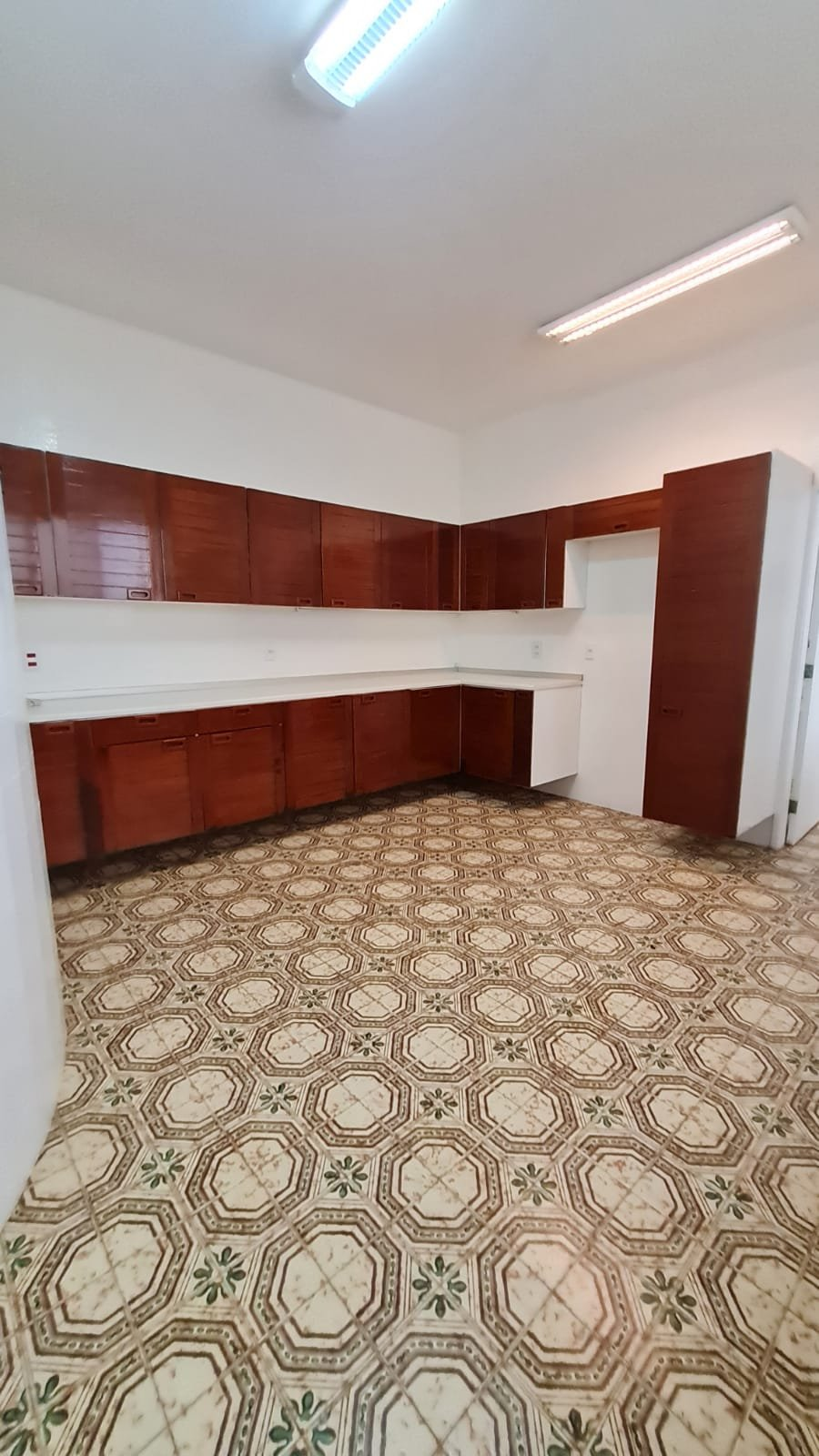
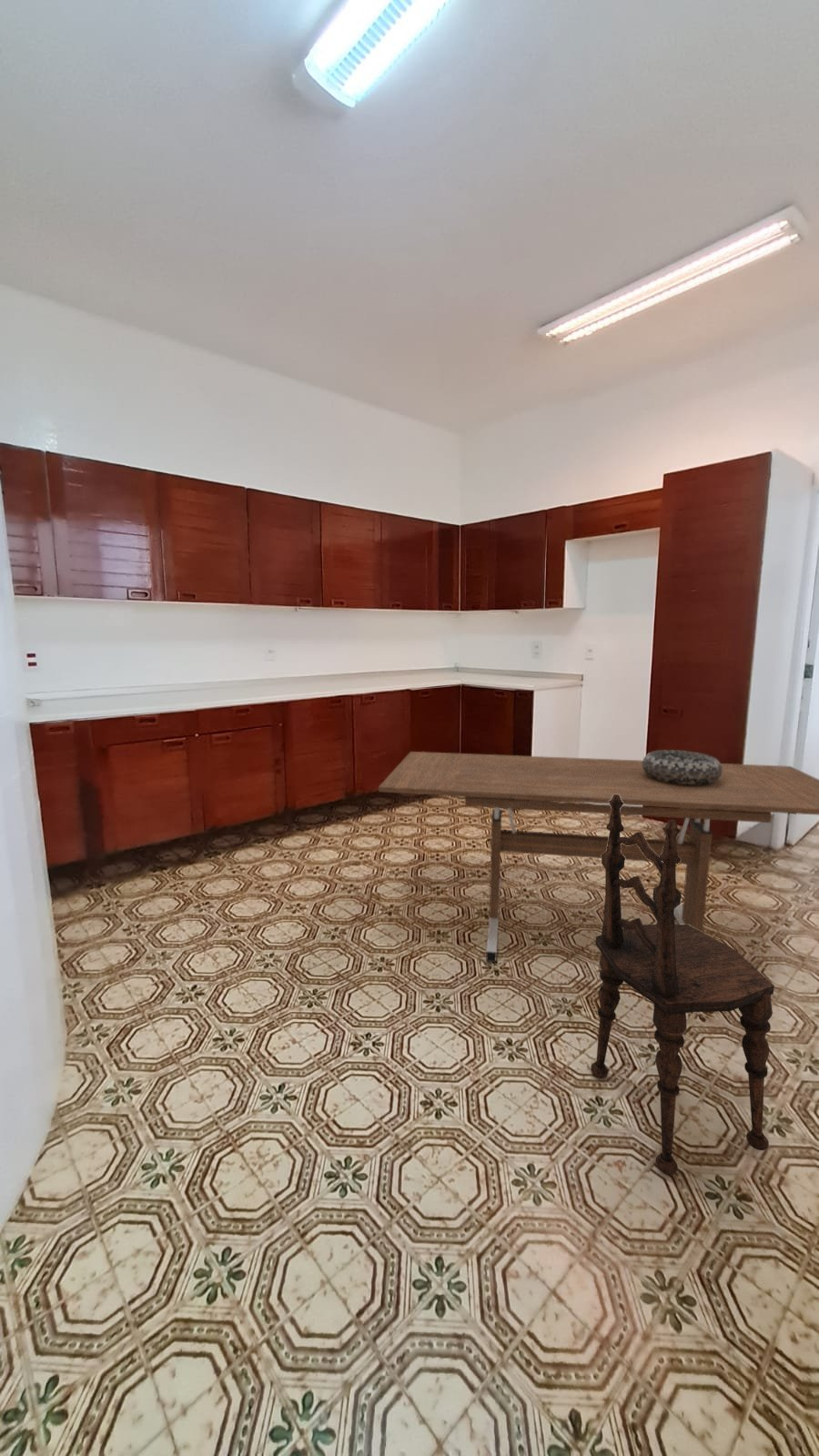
+ dining chair [590,794,775,1176]
+ dining table [378,751,819,964]
+ decorative bowl [642,749,722,785]
